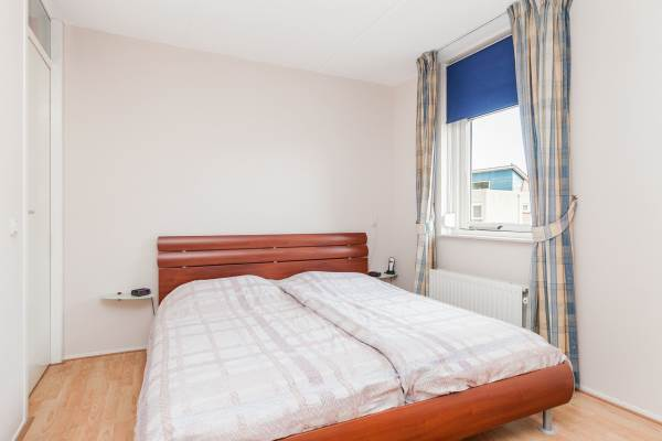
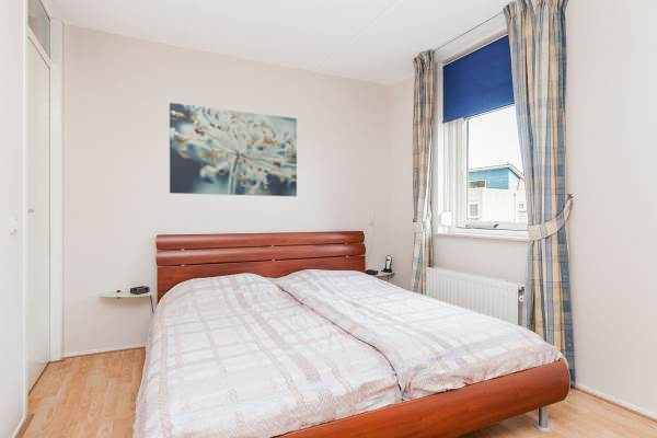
+ wall art [169,102,298,197]
